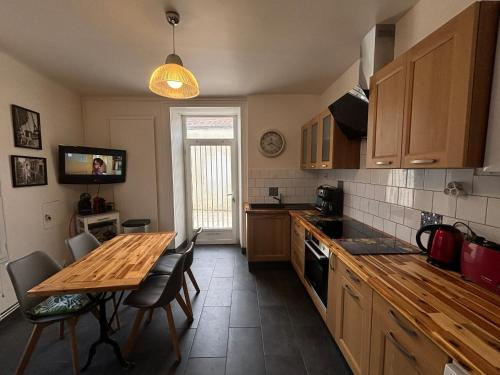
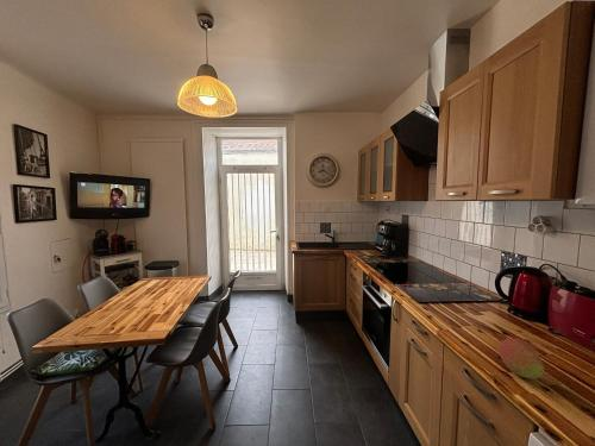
+ fruit [497,337,545,379]
